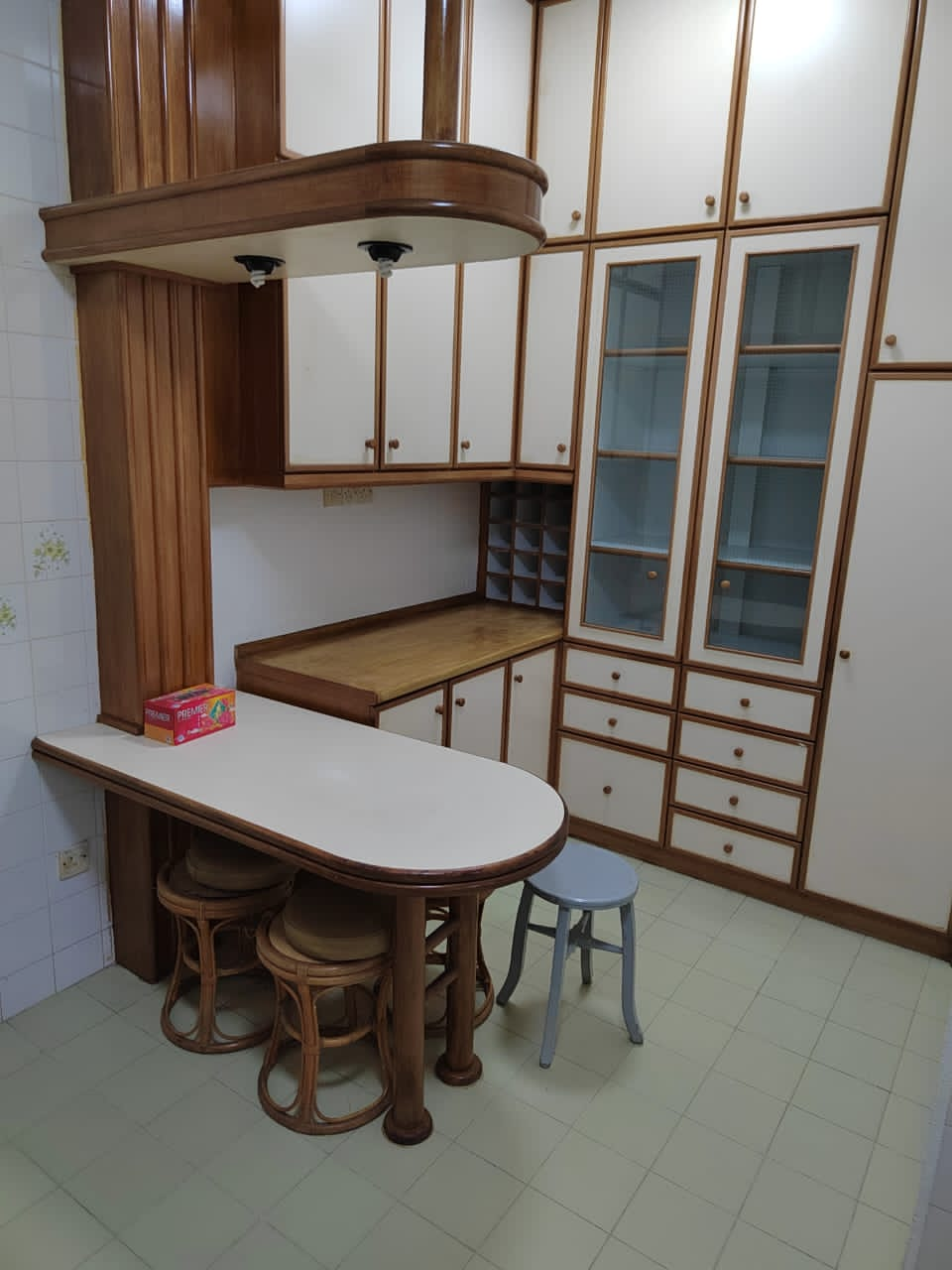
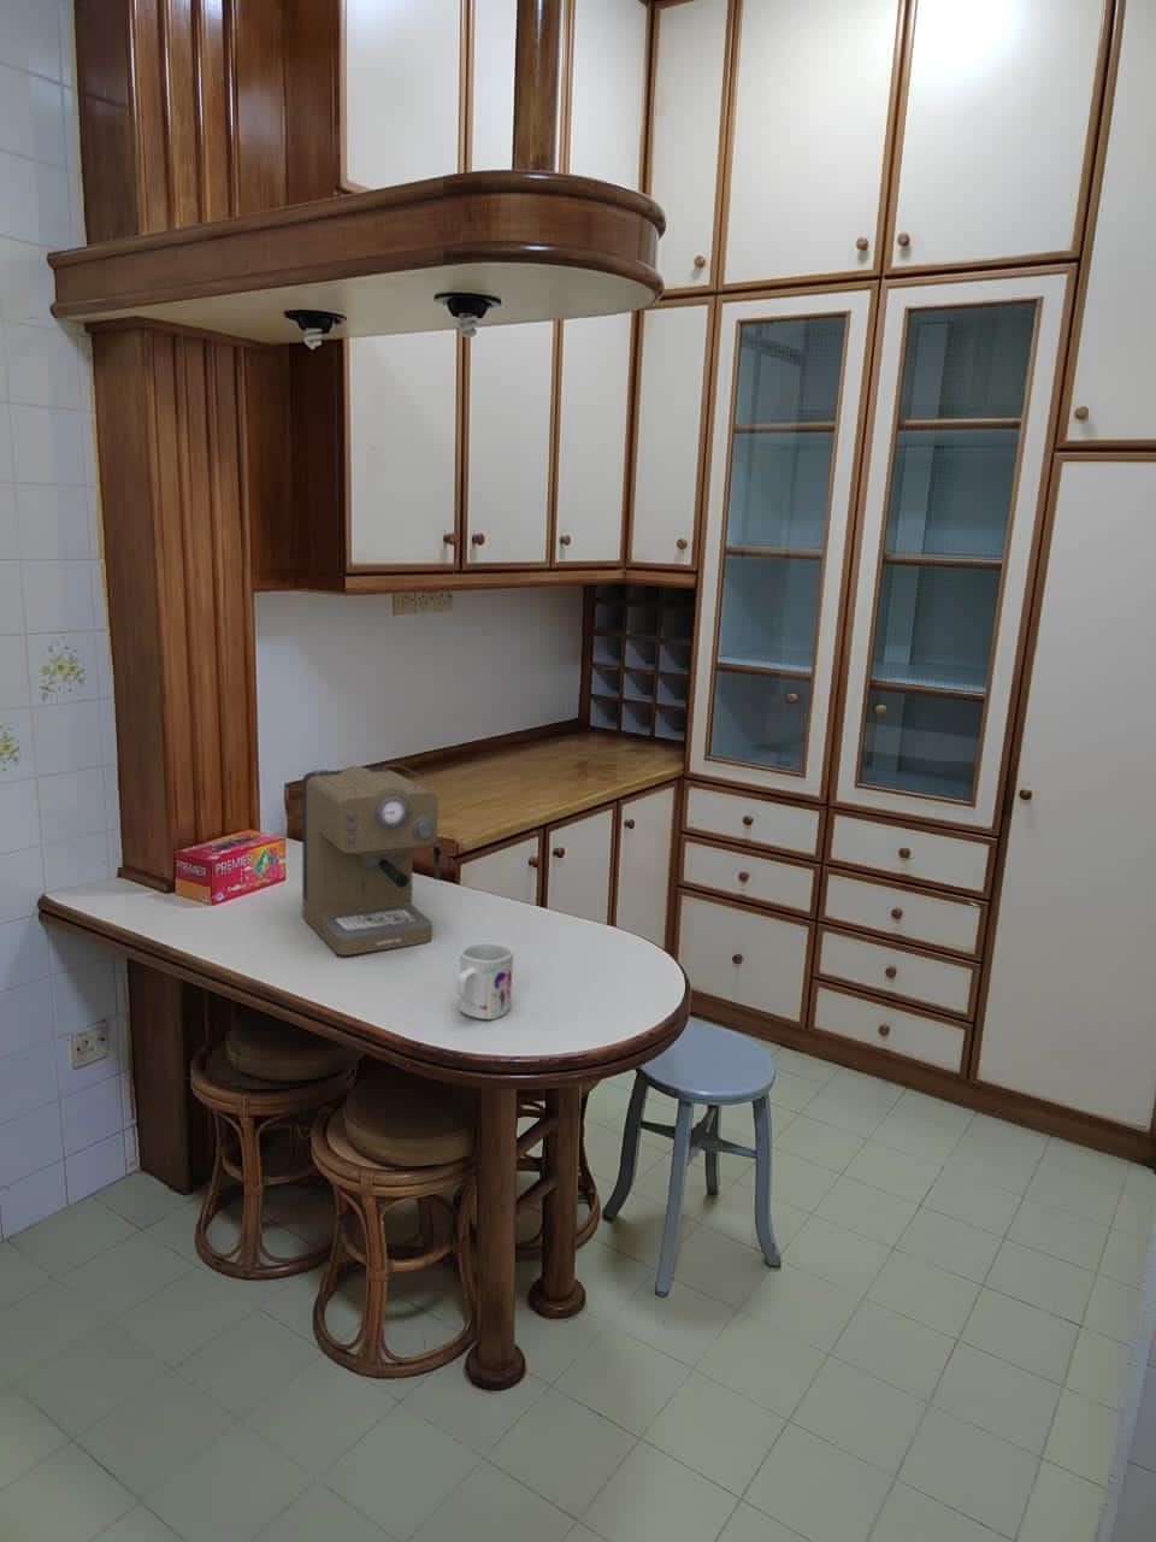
+ mug [457,941,515,1020]
+ coffee maker [301,764,442,957]
